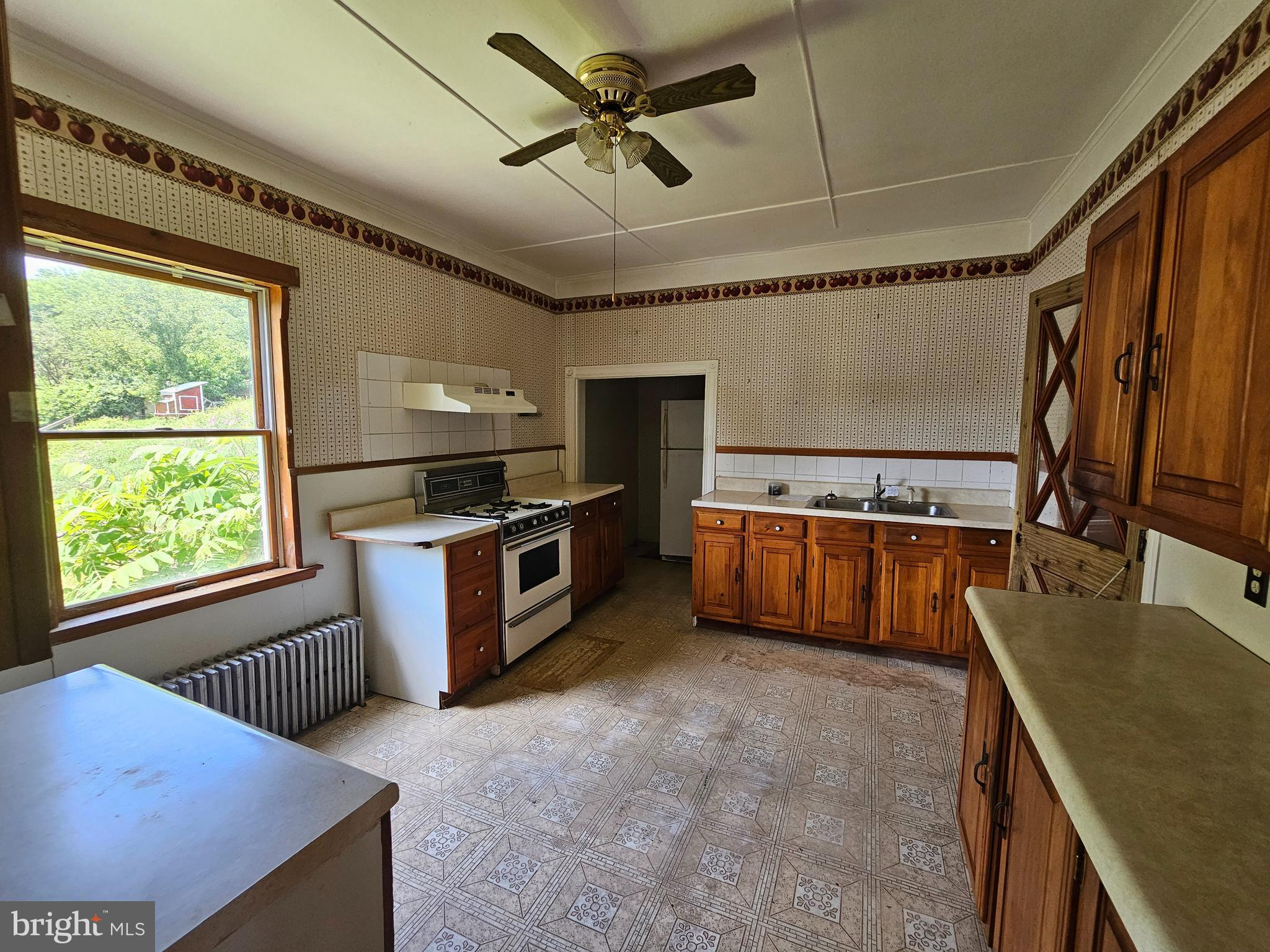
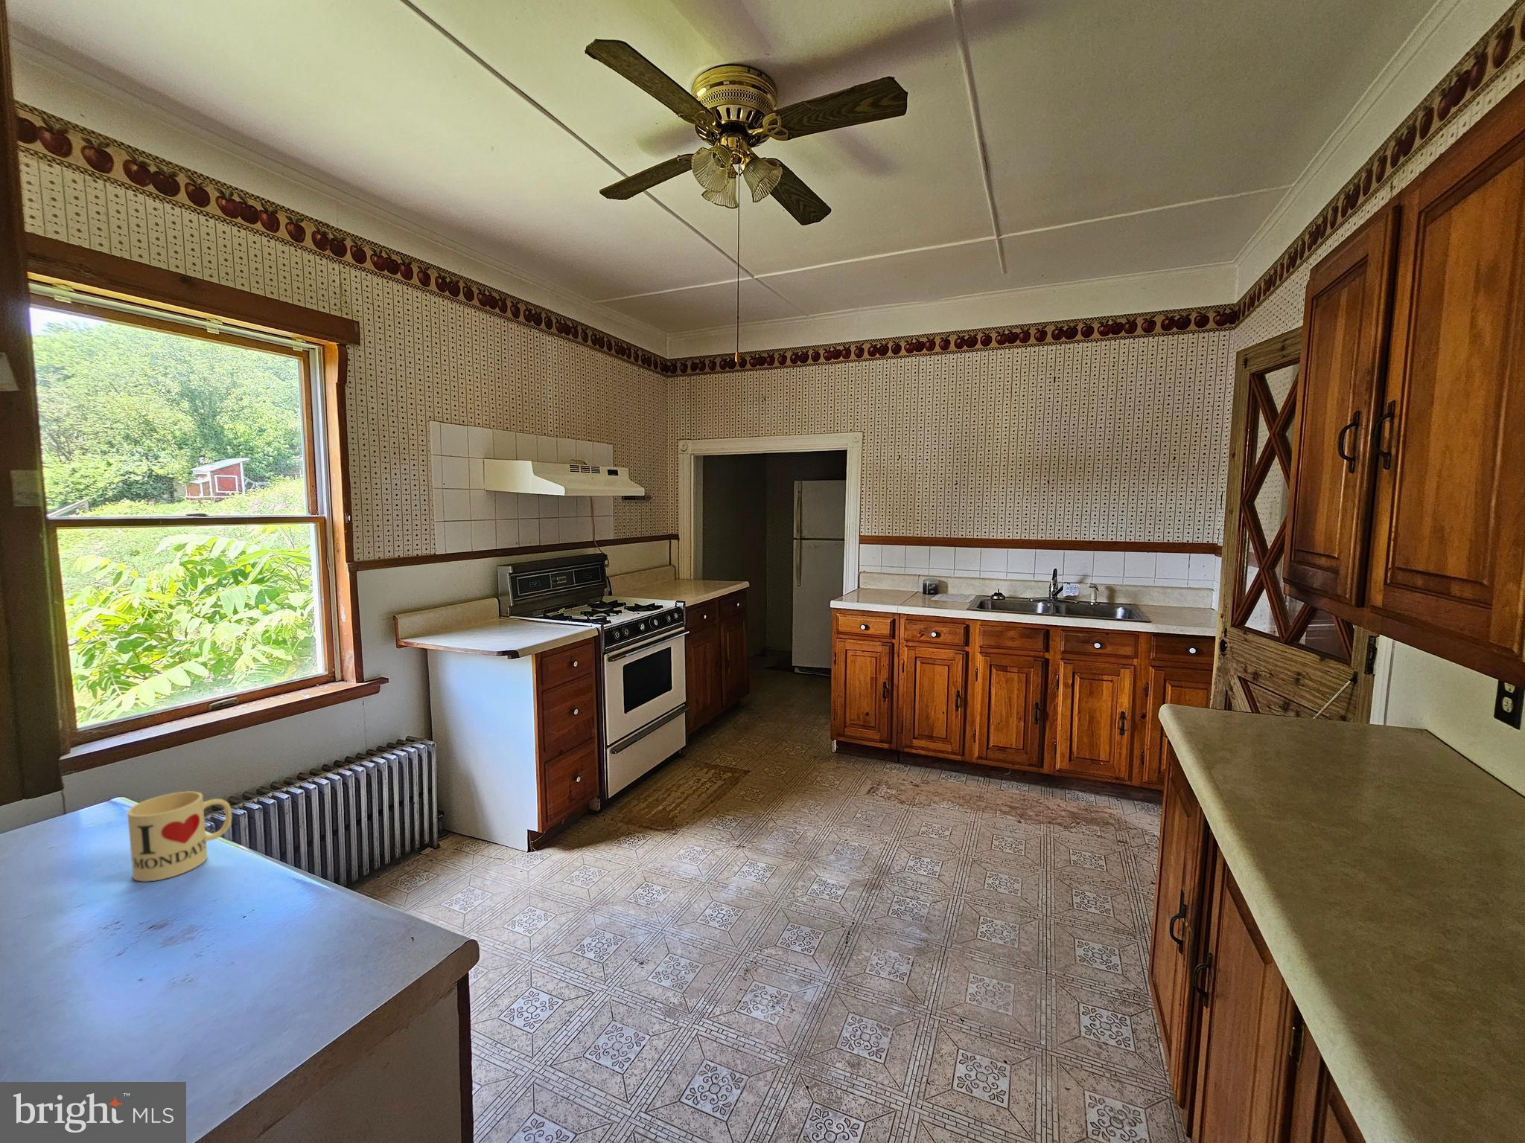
+ mug [126,791,232,881]
